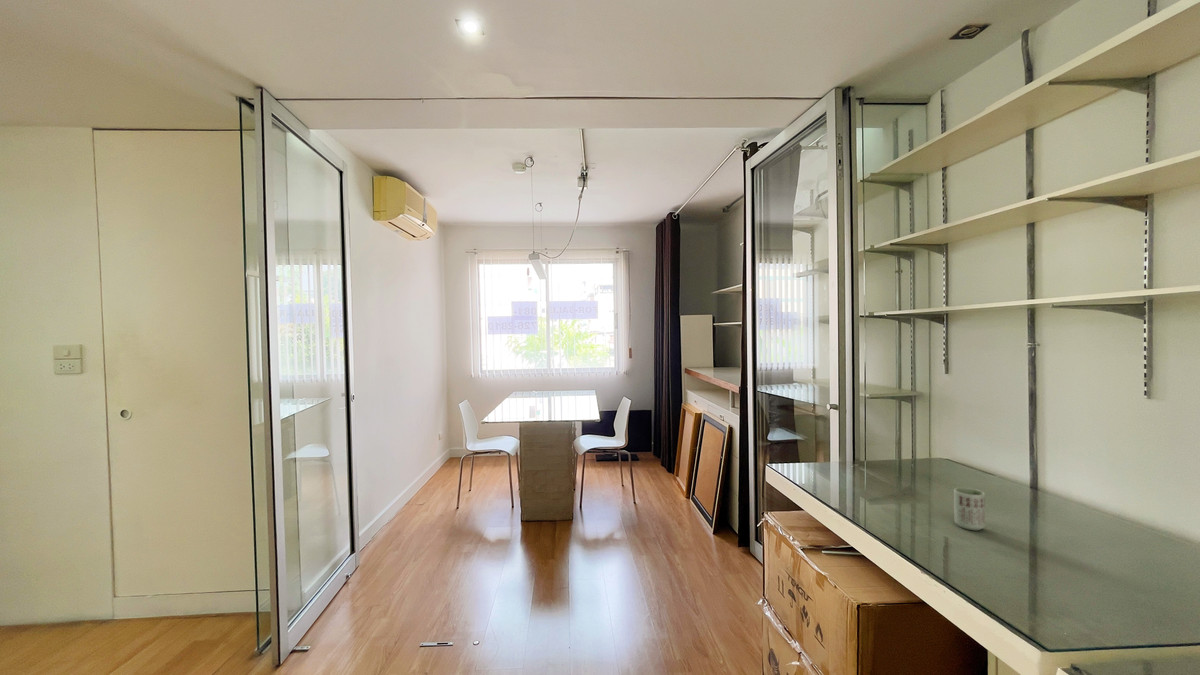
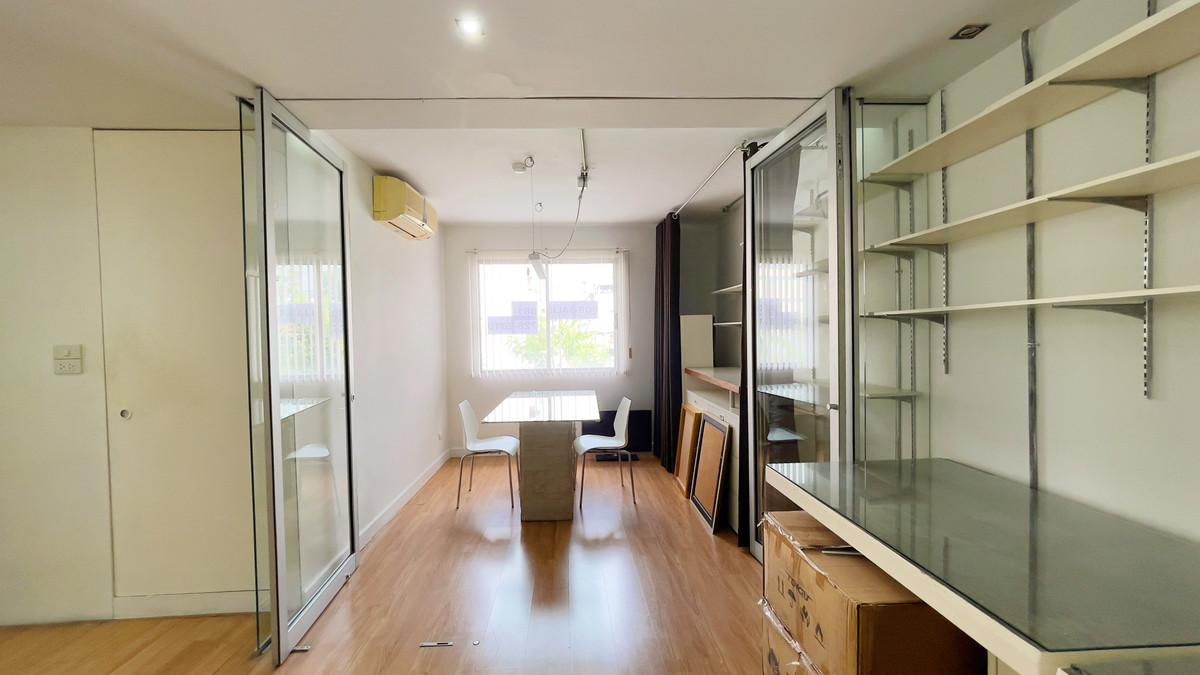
- cup [953,487,986,531]
